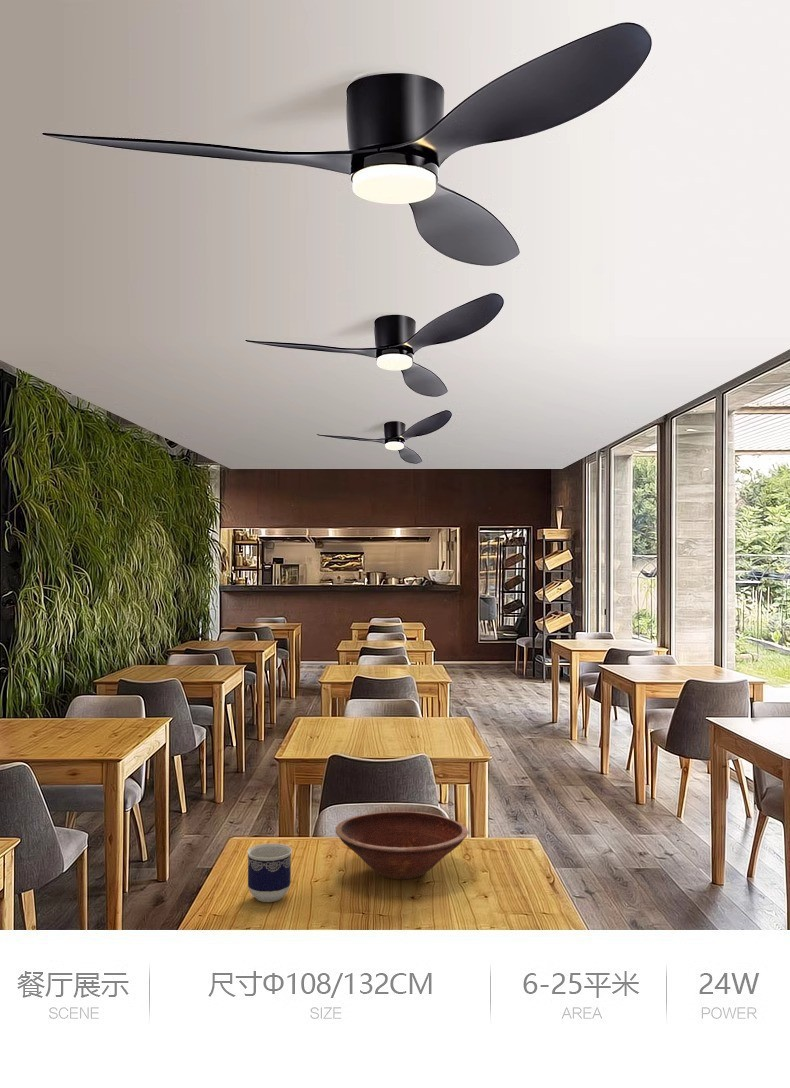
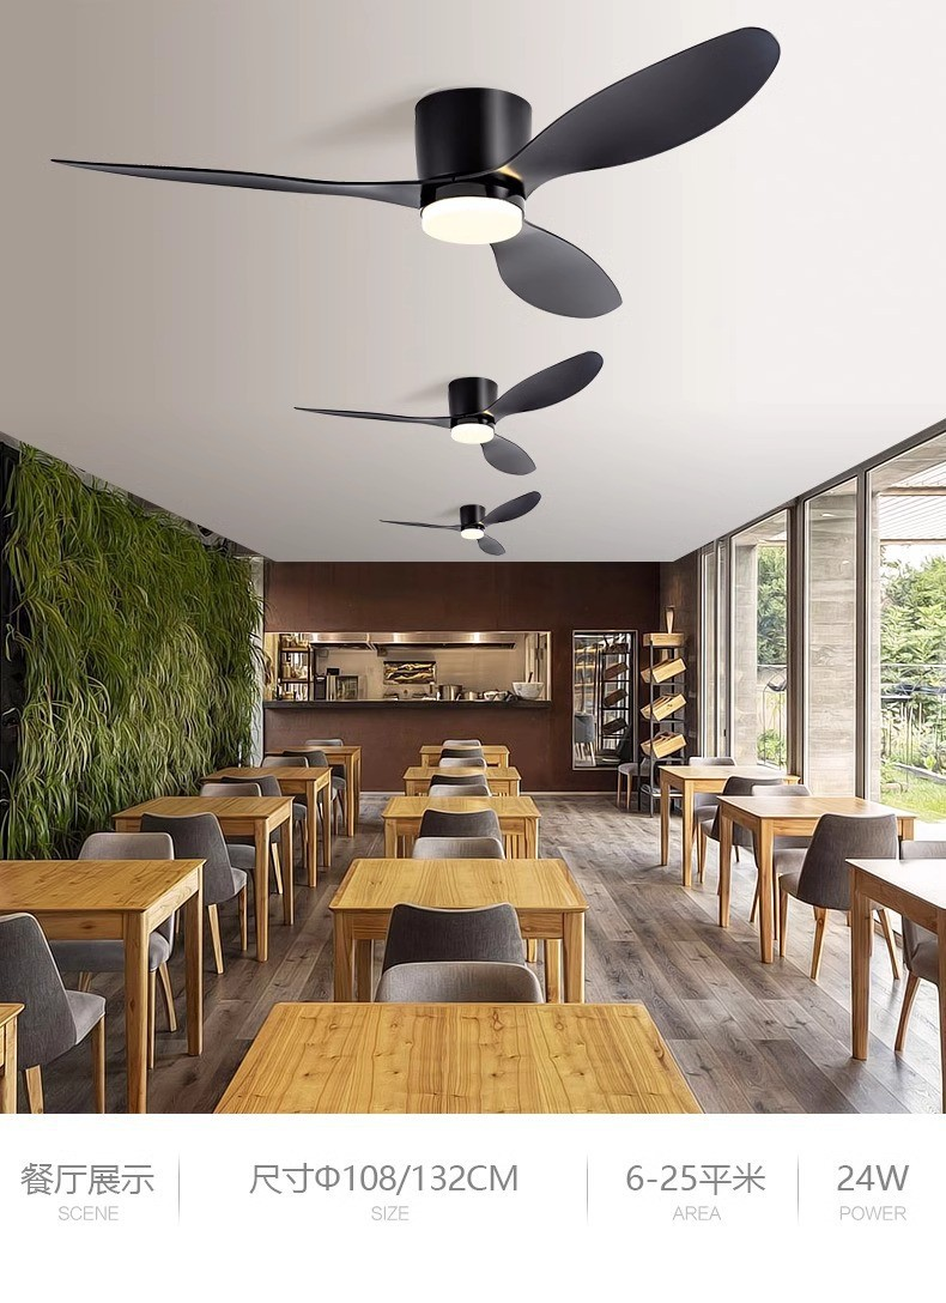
- ceramic bowl [335,811,469,880]
- cup [246,843,293,903]
